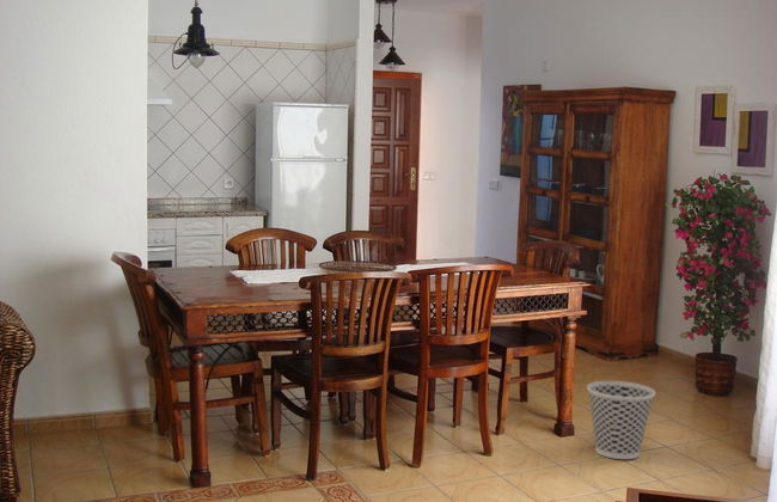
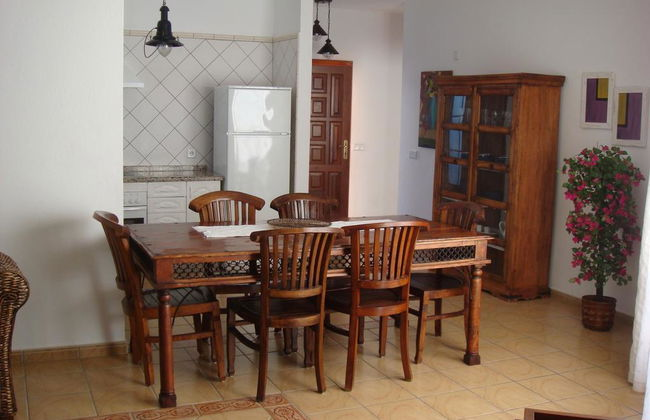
- wastebasket [586,380,656,460]
